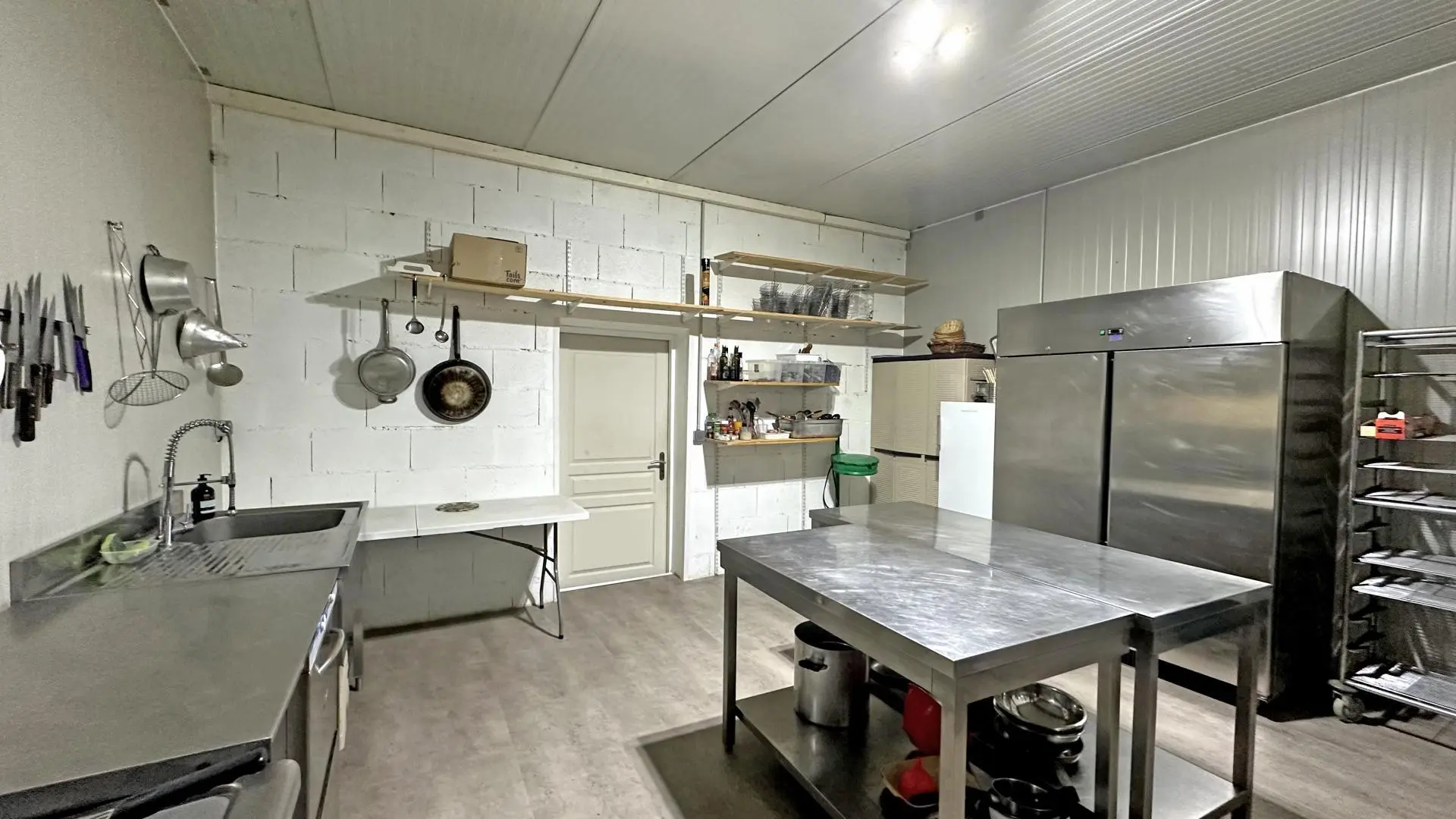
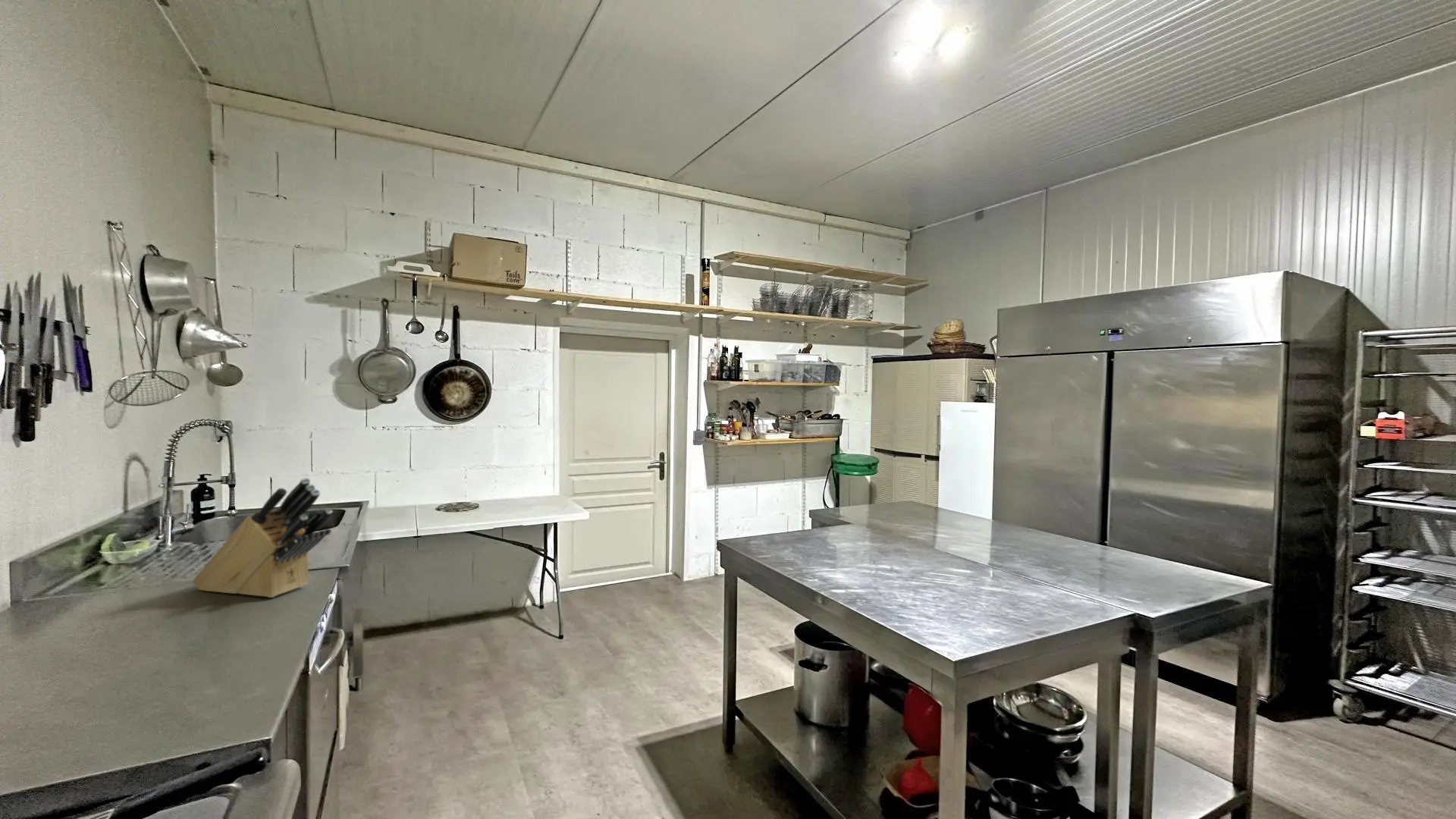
+ knife block [192,477,333,598]
